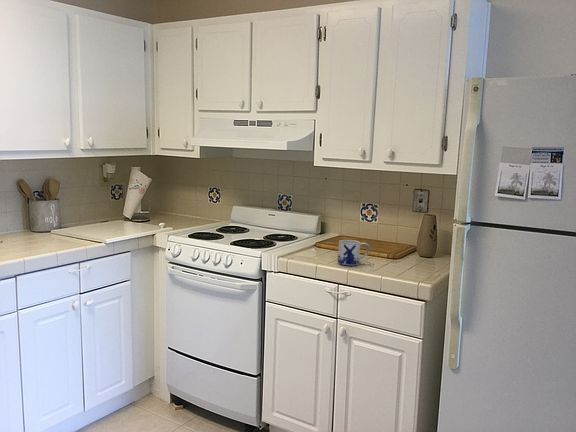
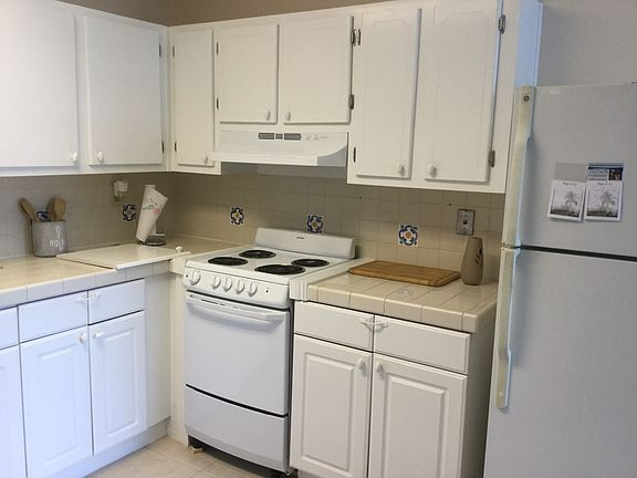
- mug [337,239,370,266]
